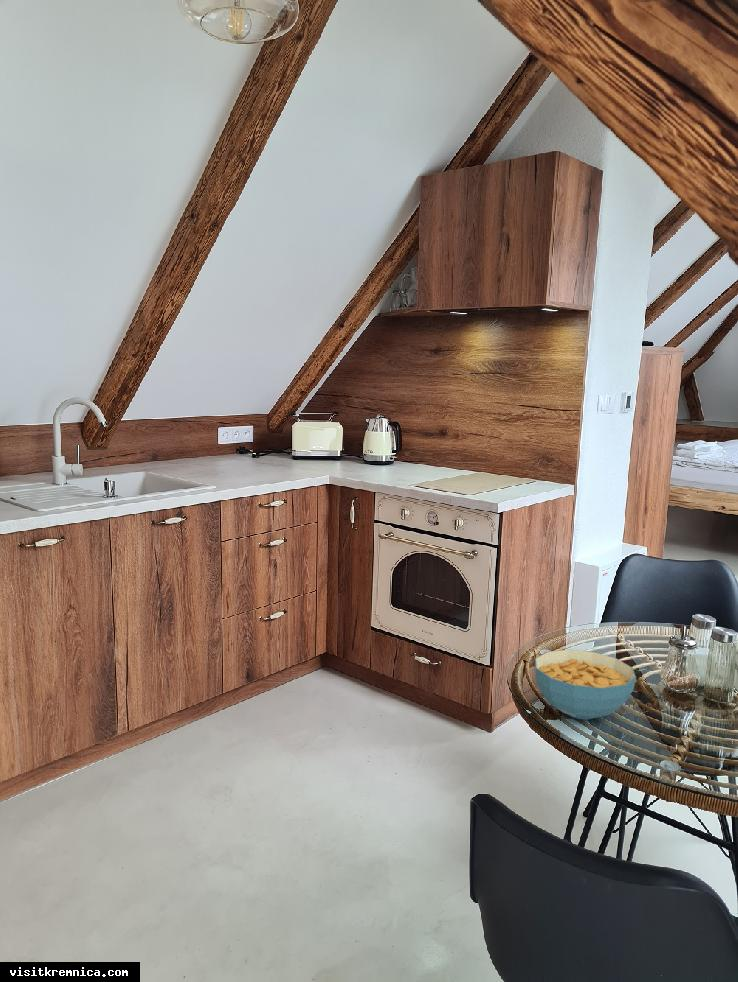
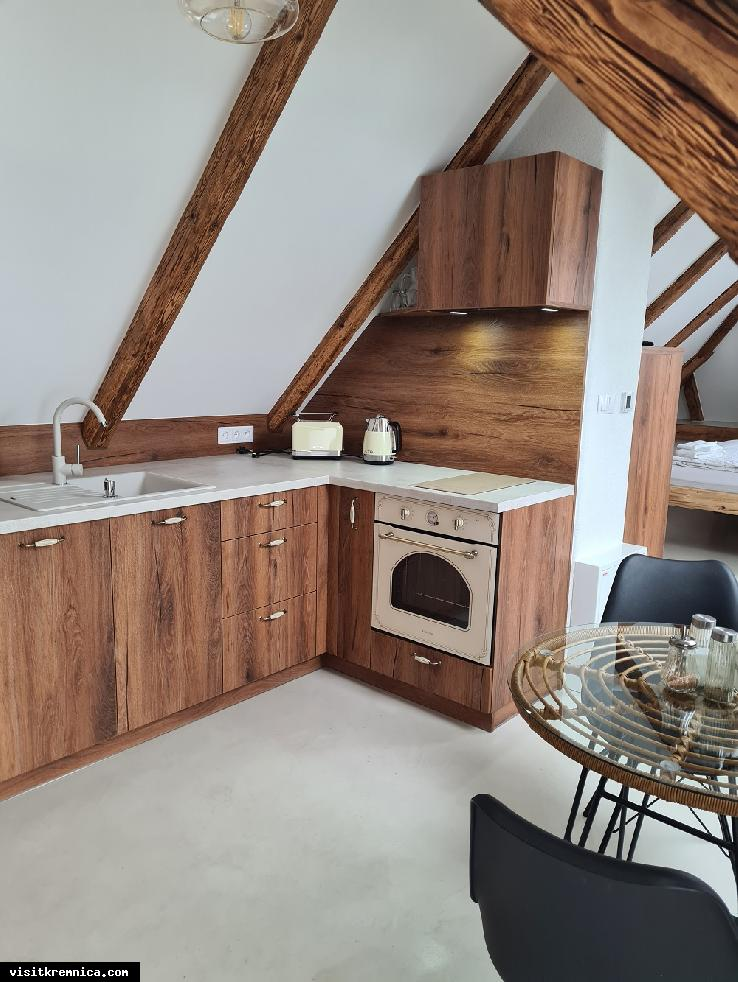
- cereal bowl [534,649,637,721]
